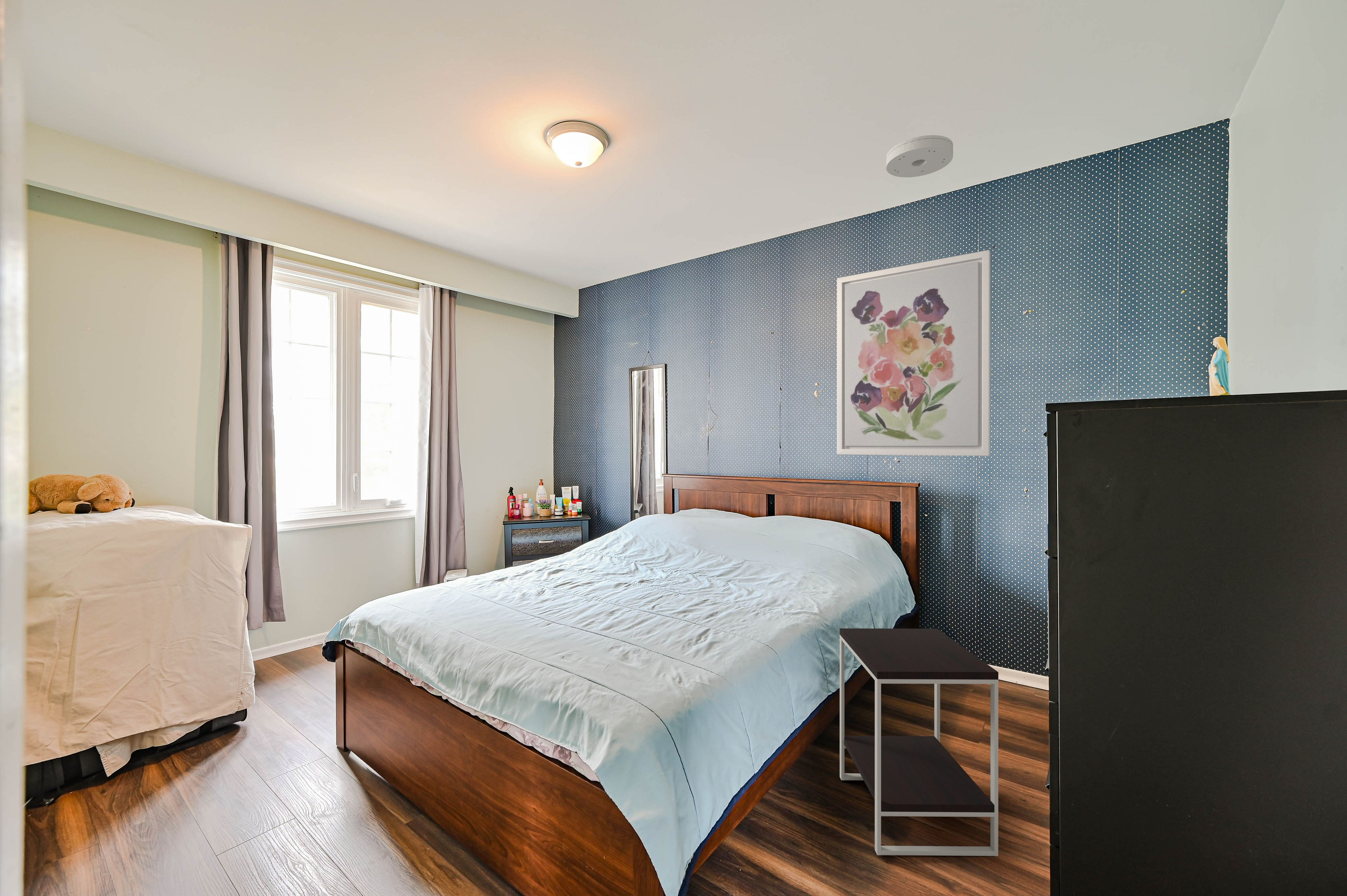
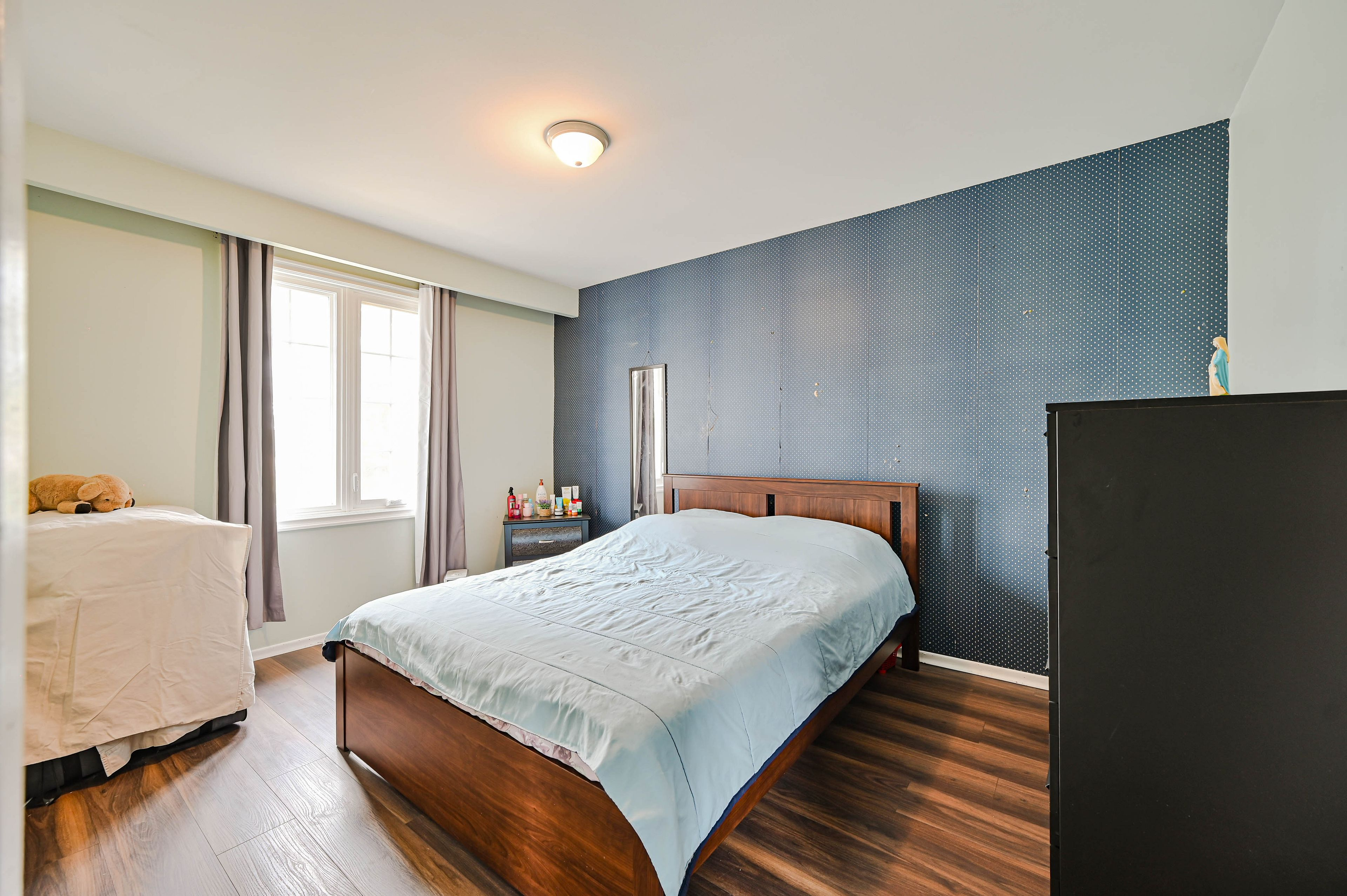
- side table [839,628,999,856]
- smoke detector [886,135,953,178]
- wall art [837,250,991,456]
